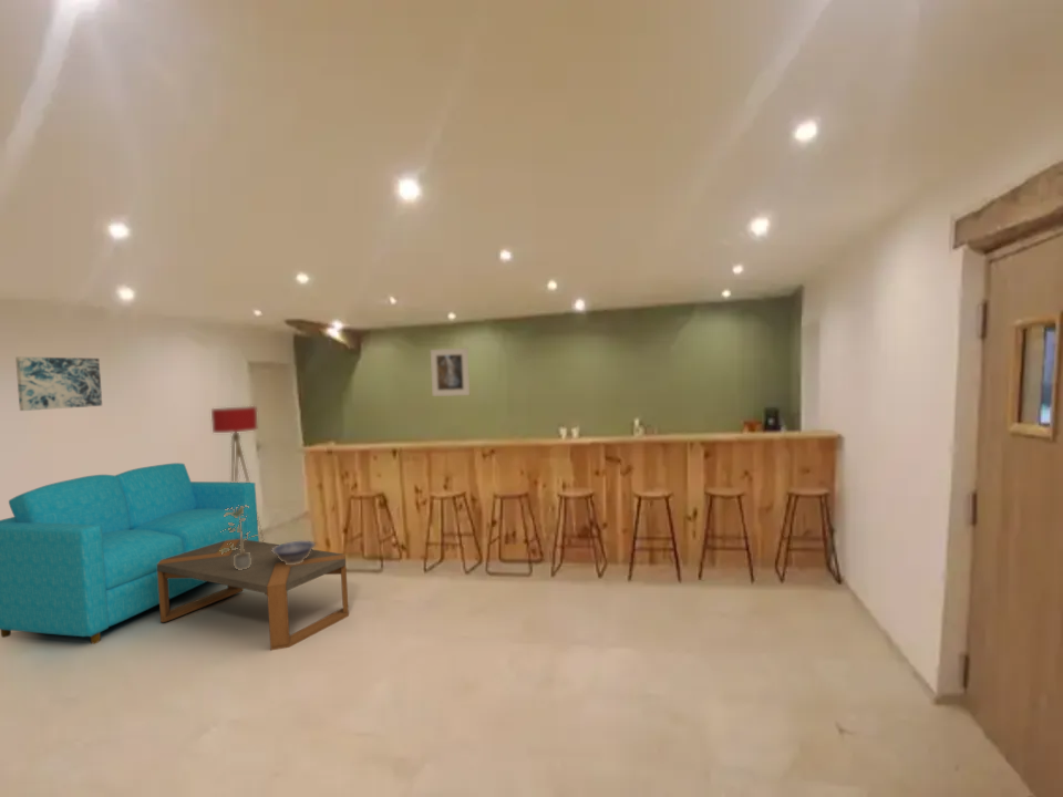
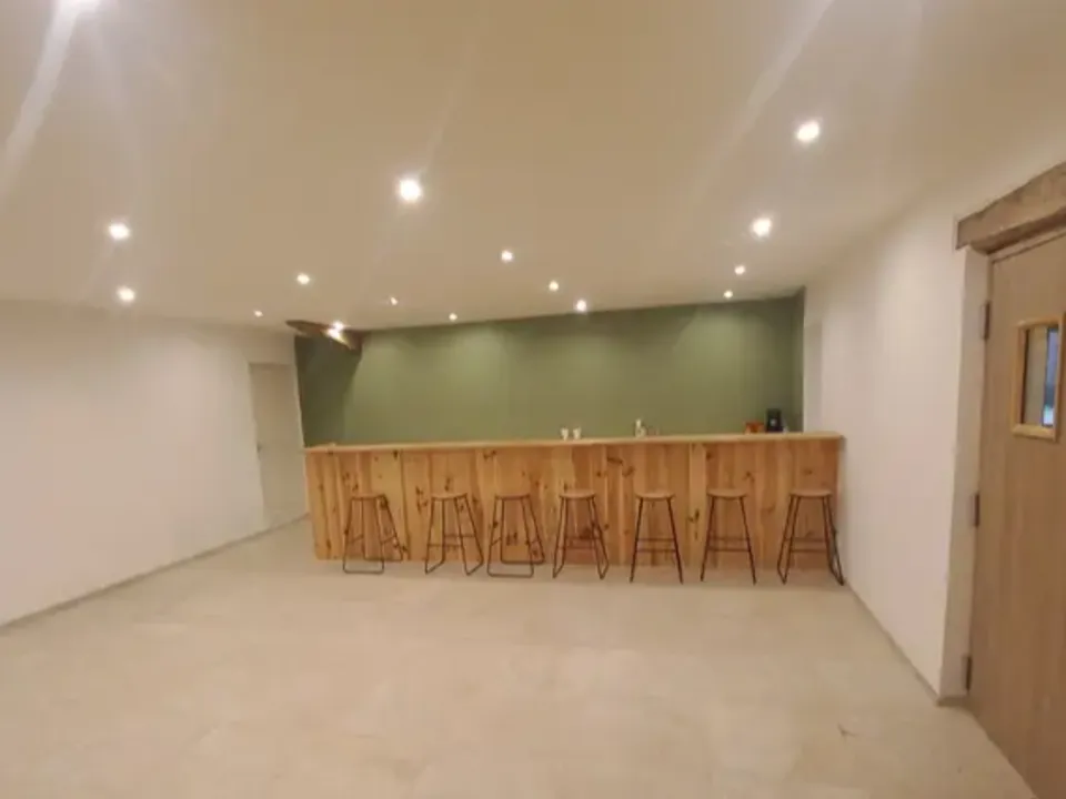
- decorative bowl [271,540,317,565]
- potted plant [219,505,259,570]
- wall art [14,355,103,412]
- coffee table [157,539,350,651]
- floor lamp [210,405,266,542]
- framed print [430,346,471,397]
- sofa [0,462,260,645]
